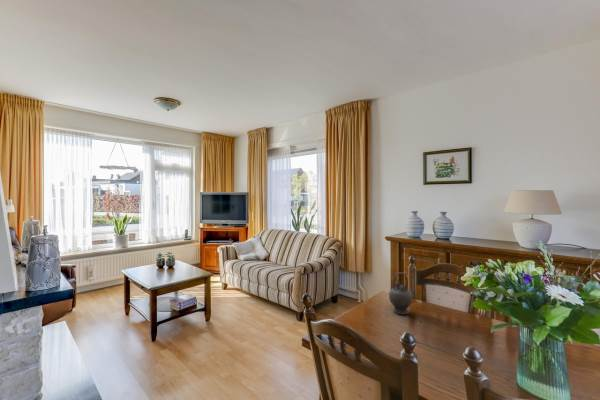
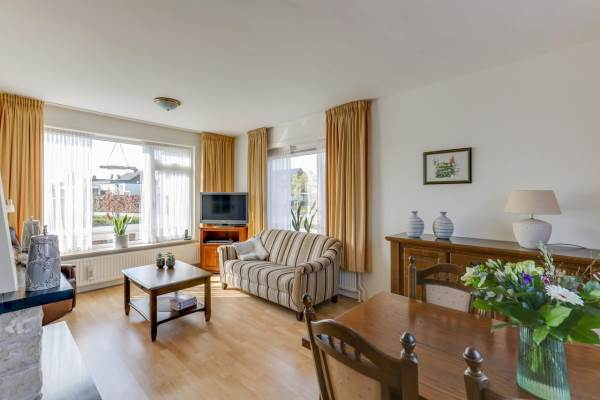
- teapot [388,271,418,315]
